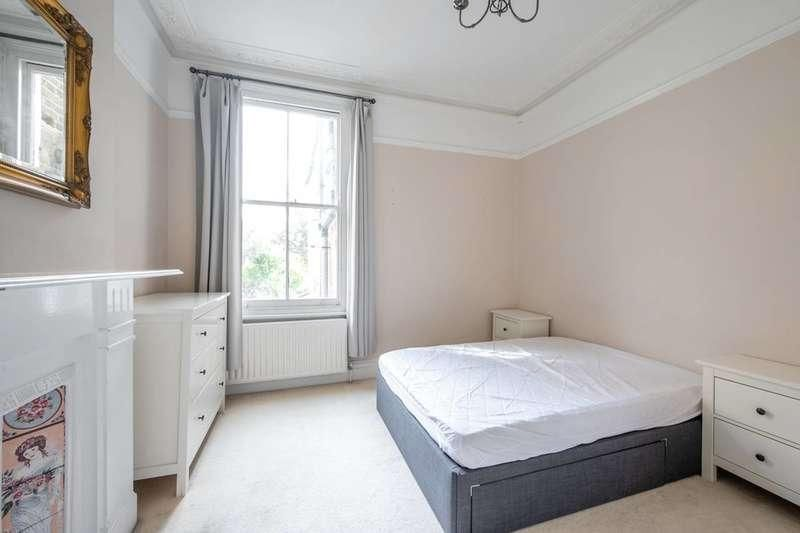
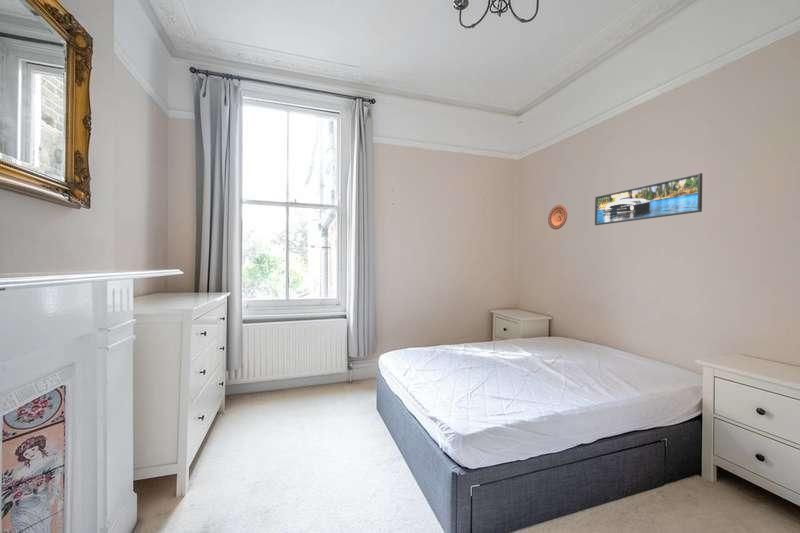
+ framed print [594,172,703,226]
+ decorative plate [547,204,568,230]
